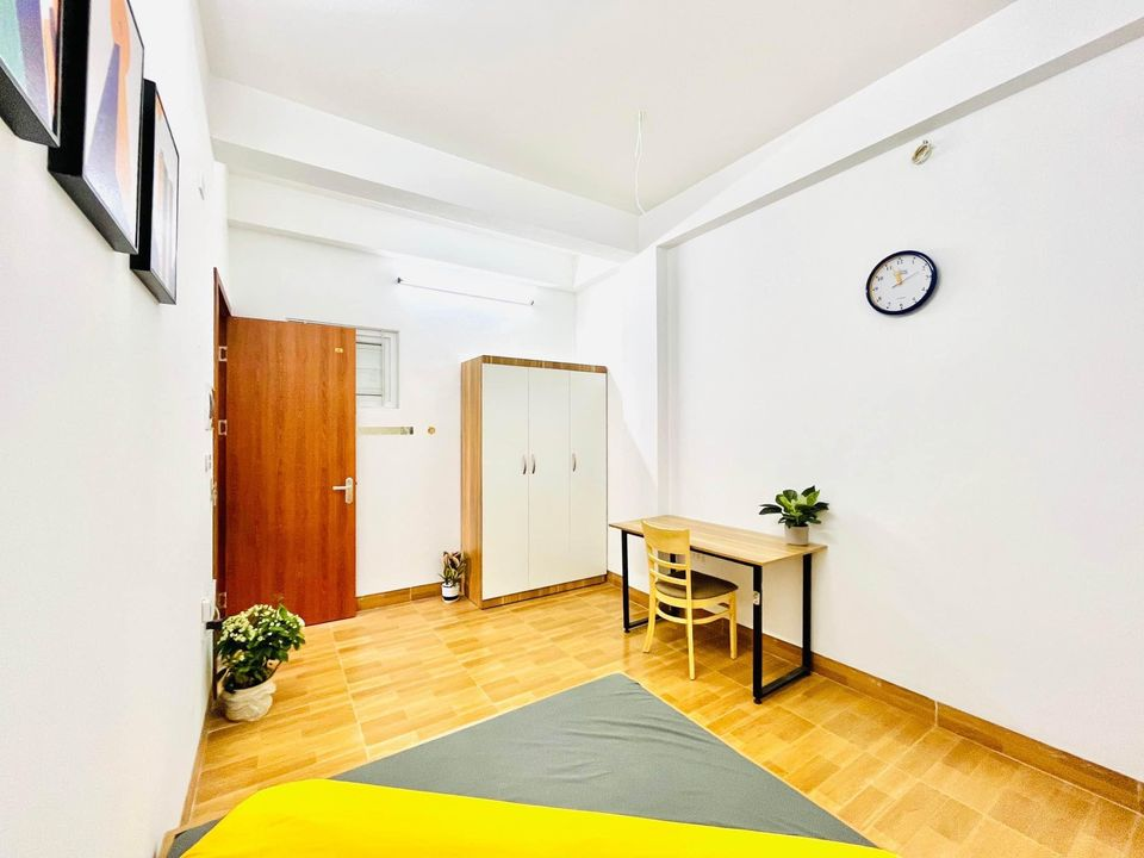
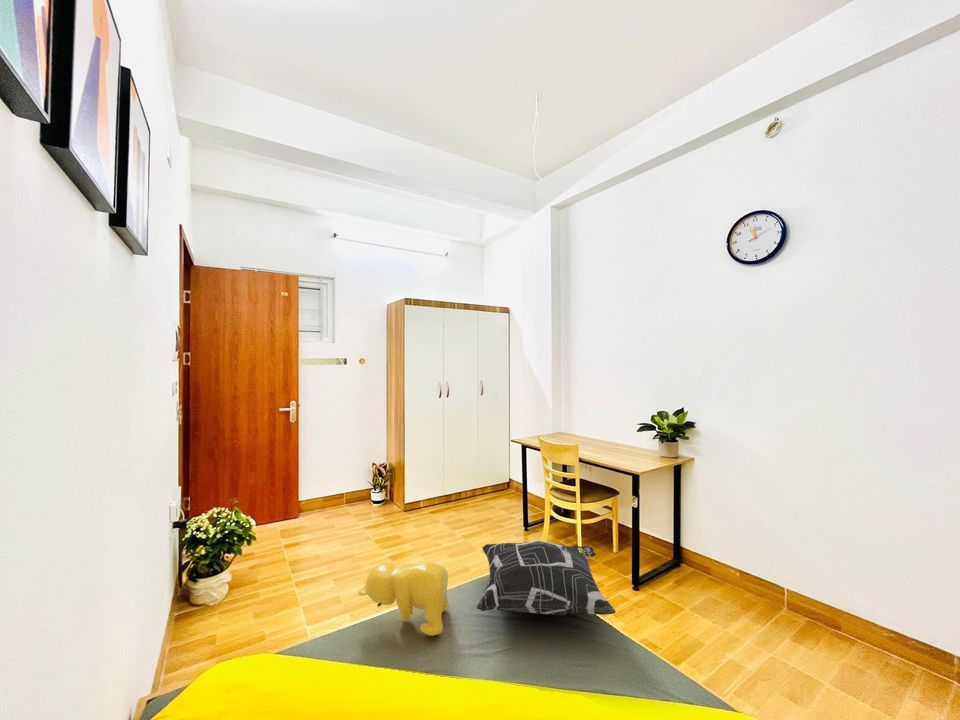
+ decorative pillow [476,540,617,616]
+ teddy bear [357,561,450,637]
